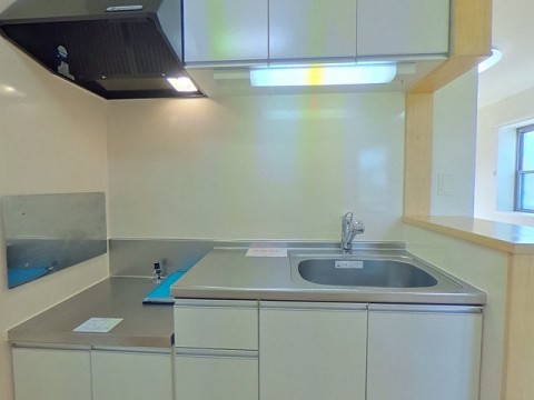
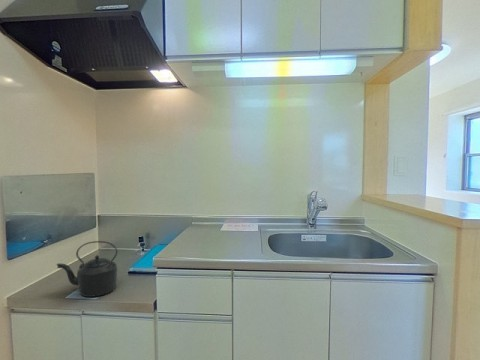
+ kettle [56,240,119,298]
